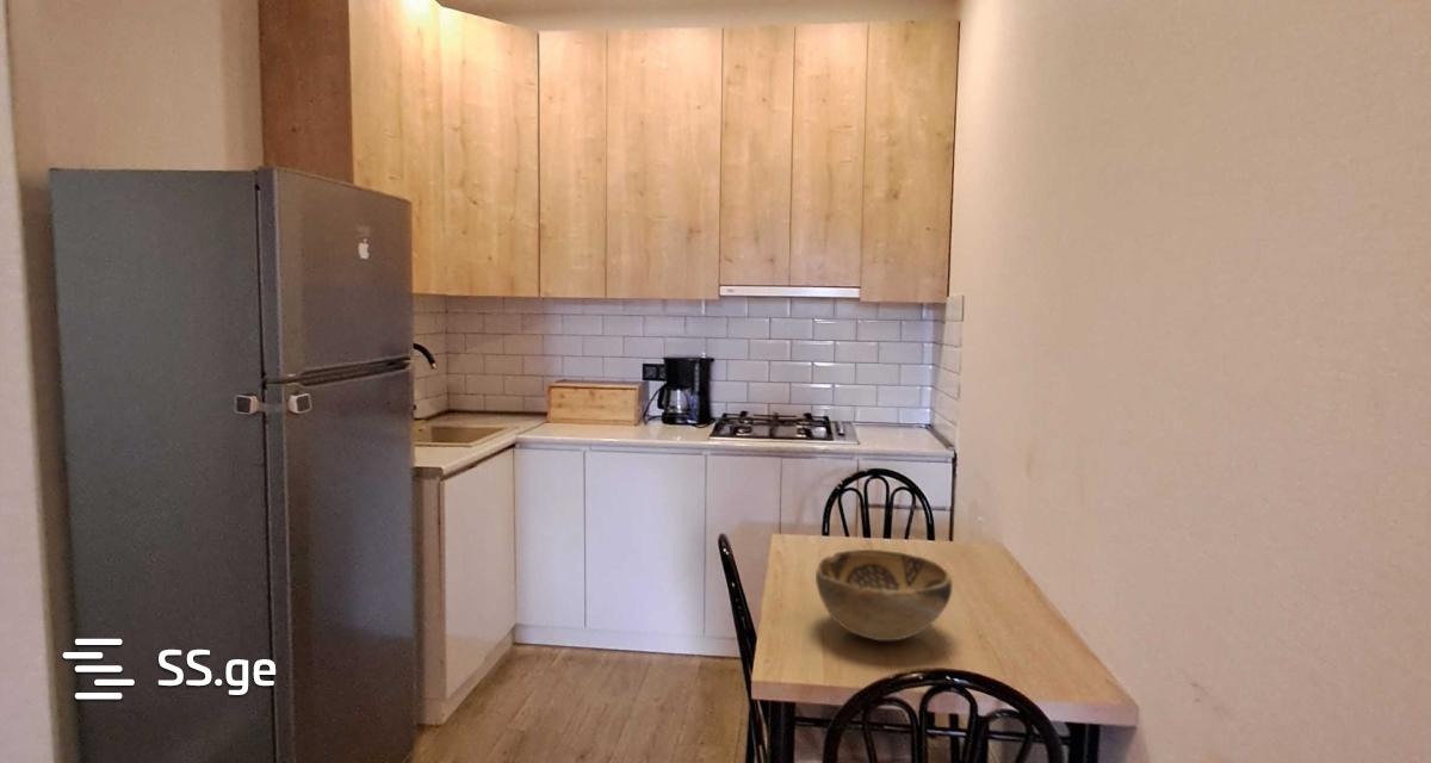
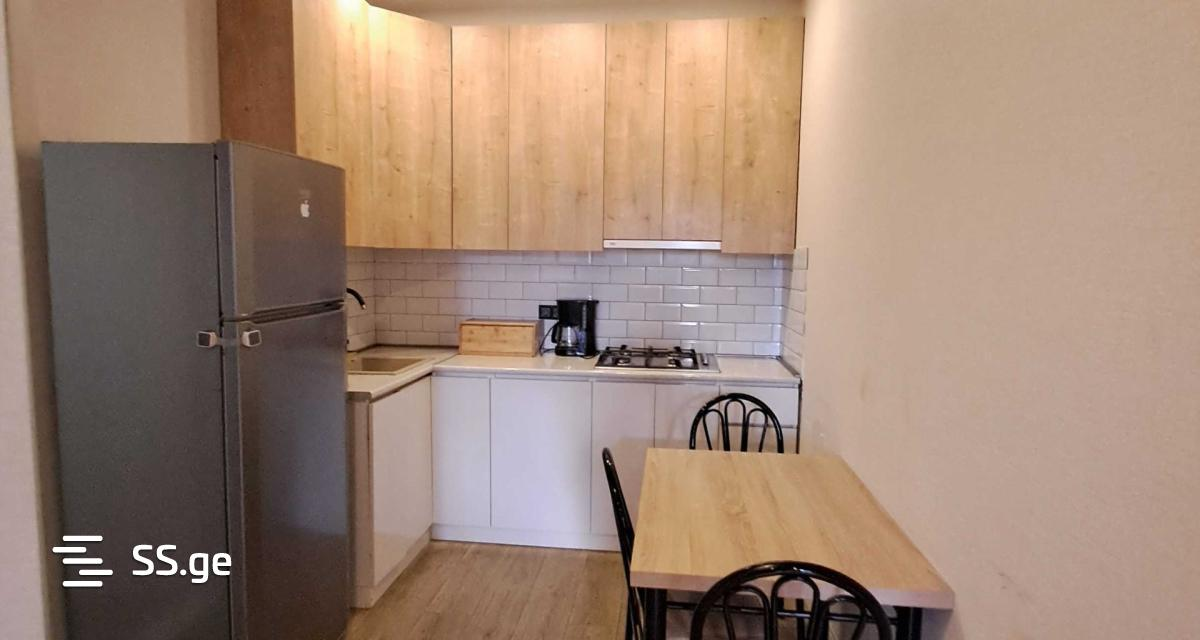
- decorative bowl [814,548,953,641]
